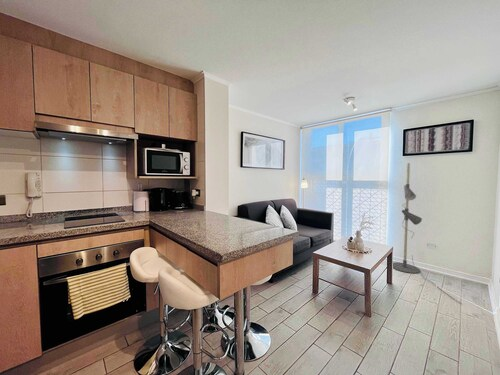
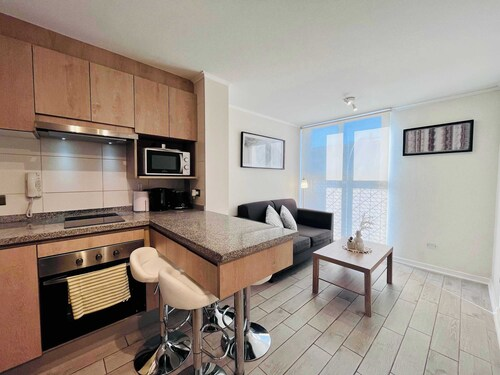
- floor lamp [392,162,463,305]
